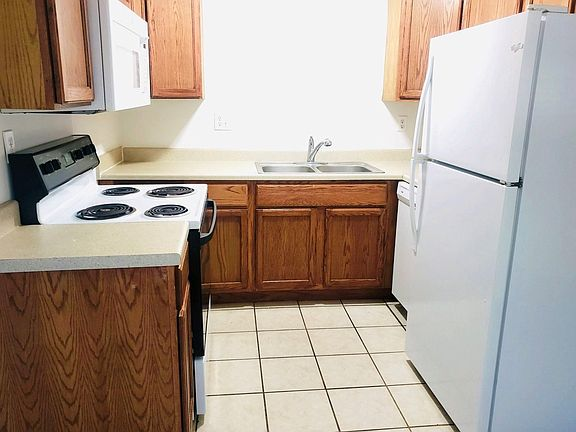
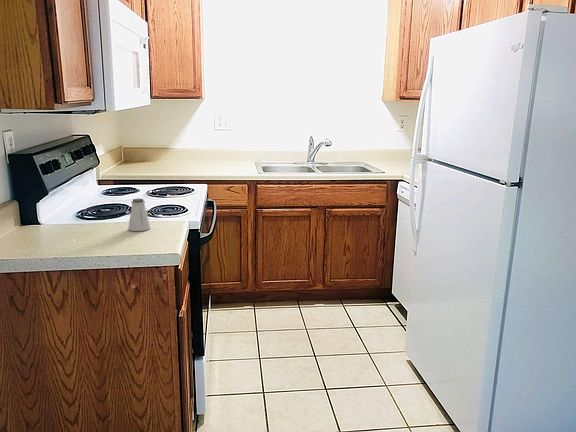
+ saltshaker [128,198,151,232]
